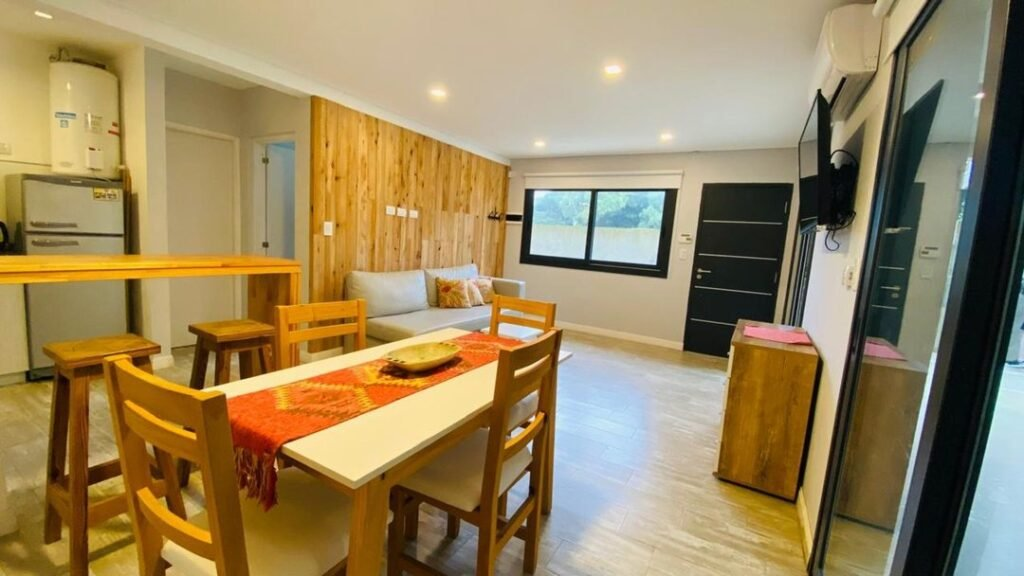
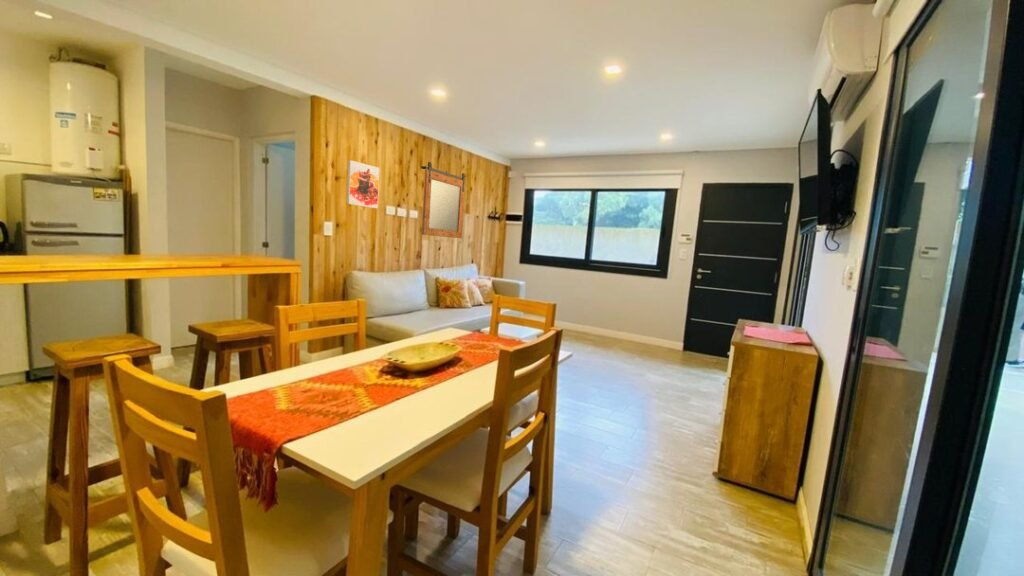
+ mirror [420,161,467,239]
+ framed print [346,159,380,209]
